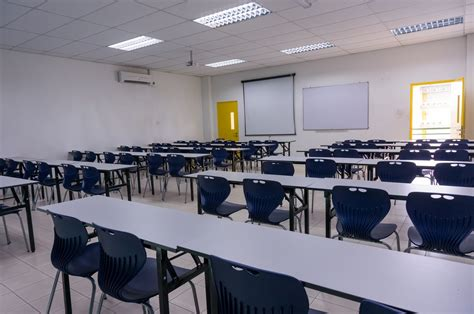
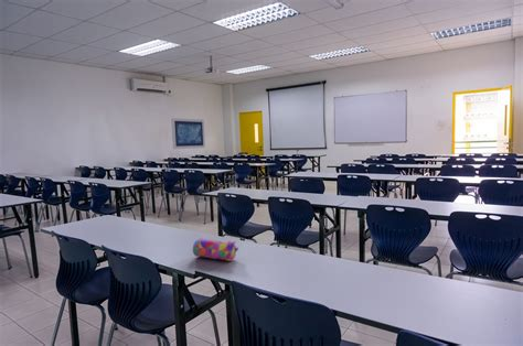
+ pencil case [192,238,239,262]
+ wall art [170,117,206,150]
